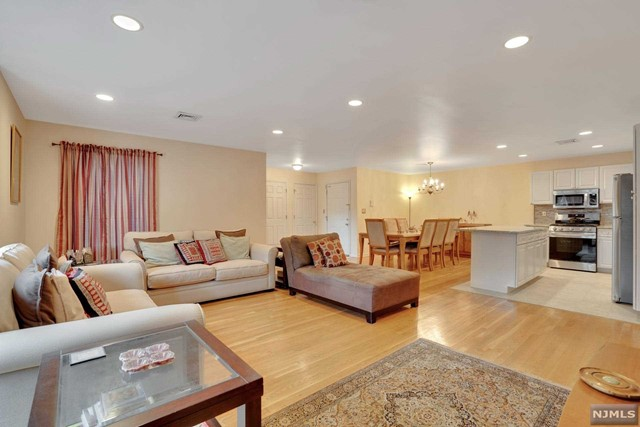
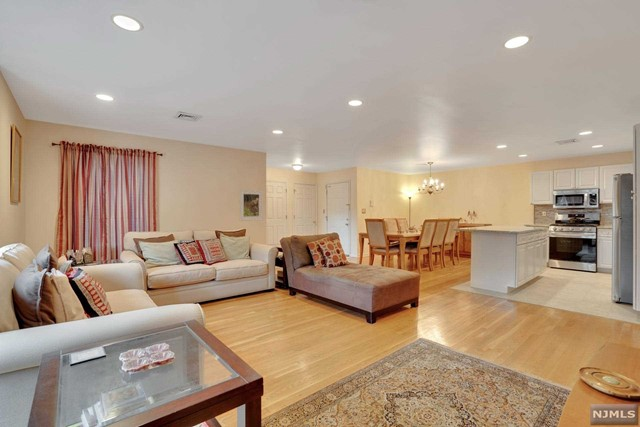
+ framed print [238,189,264,222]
